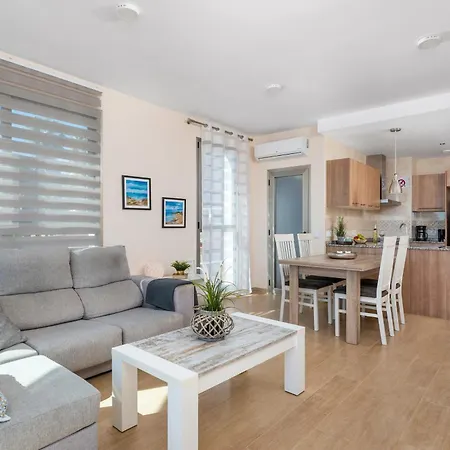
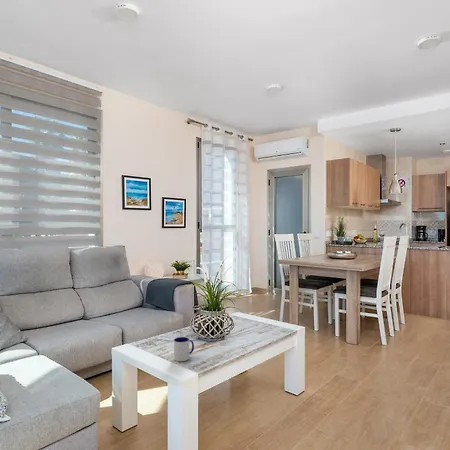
+ mug [173,336,195,362]
